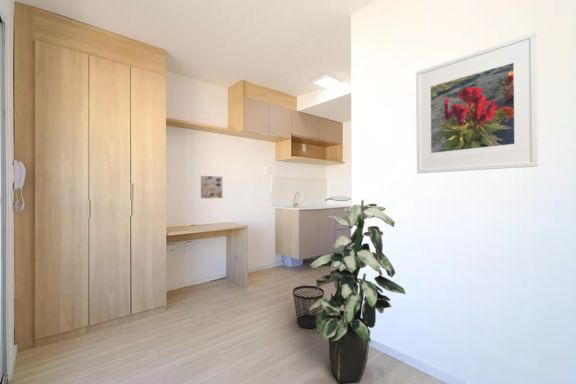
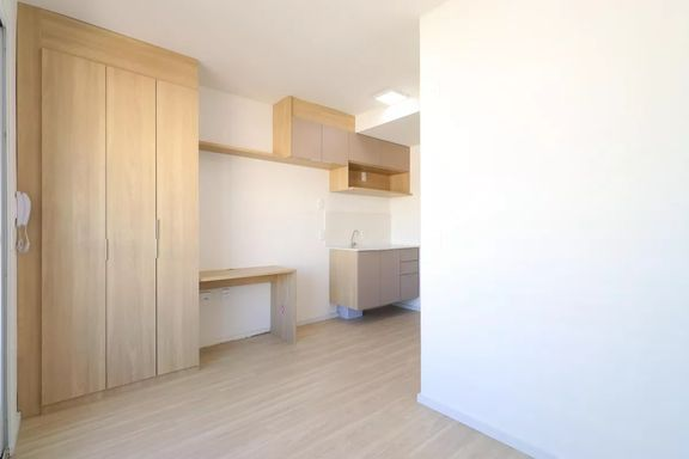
- wall art [200,175,223,199]
- wastebasket [292,285,325,329]
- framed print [415,31,539,174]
- indoor plant [309,195,407,384]
